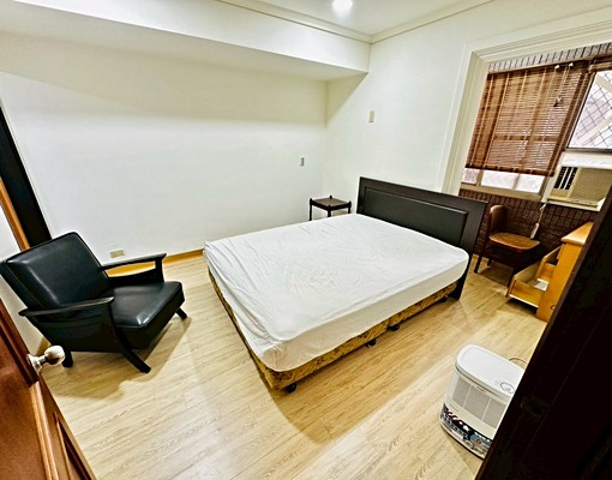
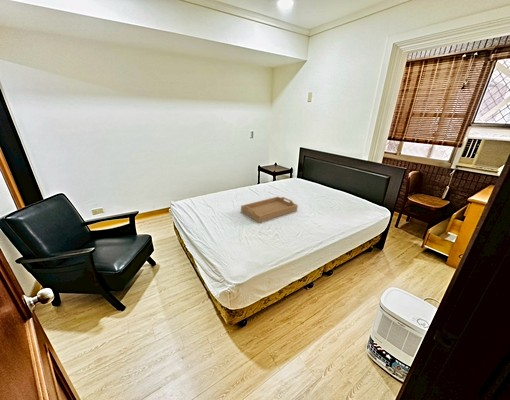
+ serving tray [240,196,299,224]
